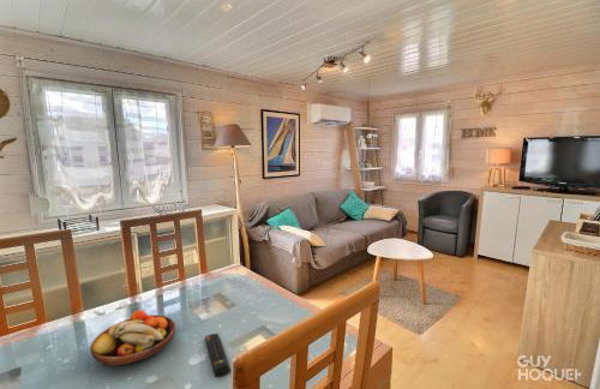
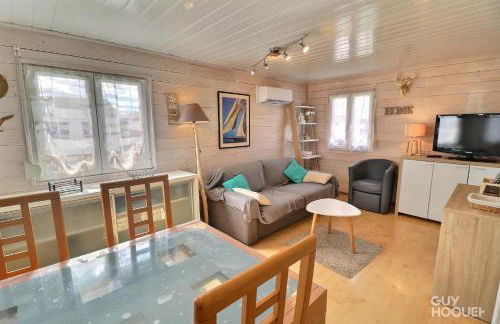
- remote control [204,333,232,378]
- fruit bowl [89,310,176,367]
